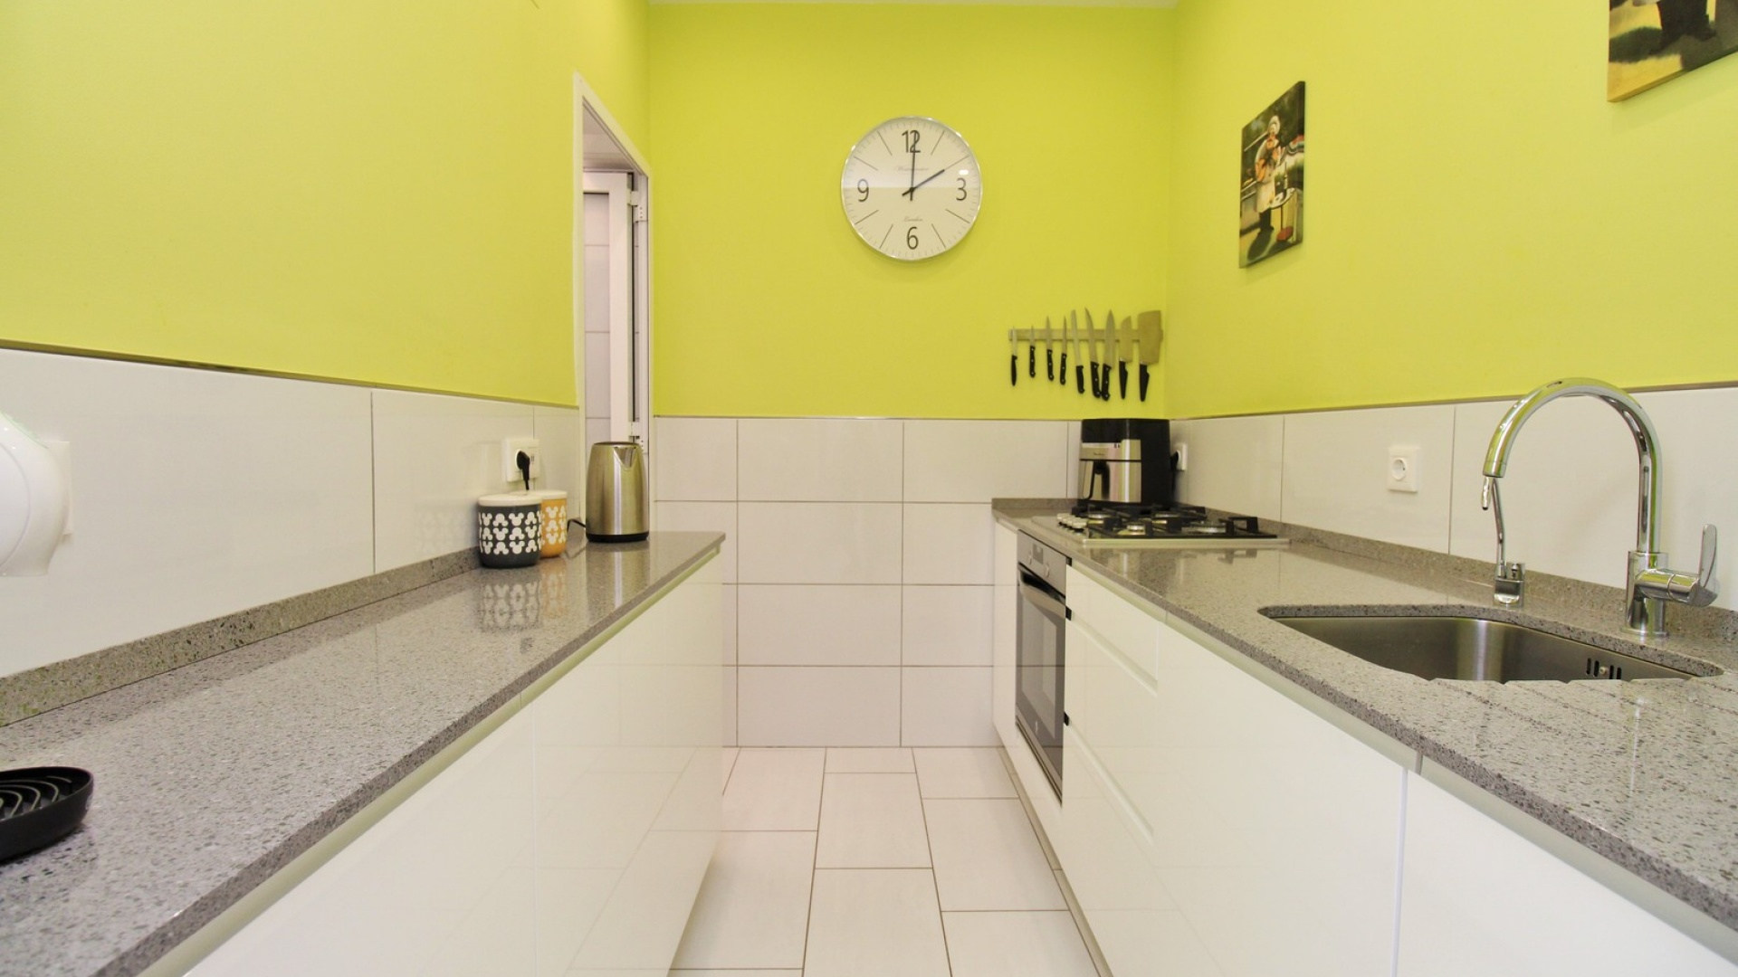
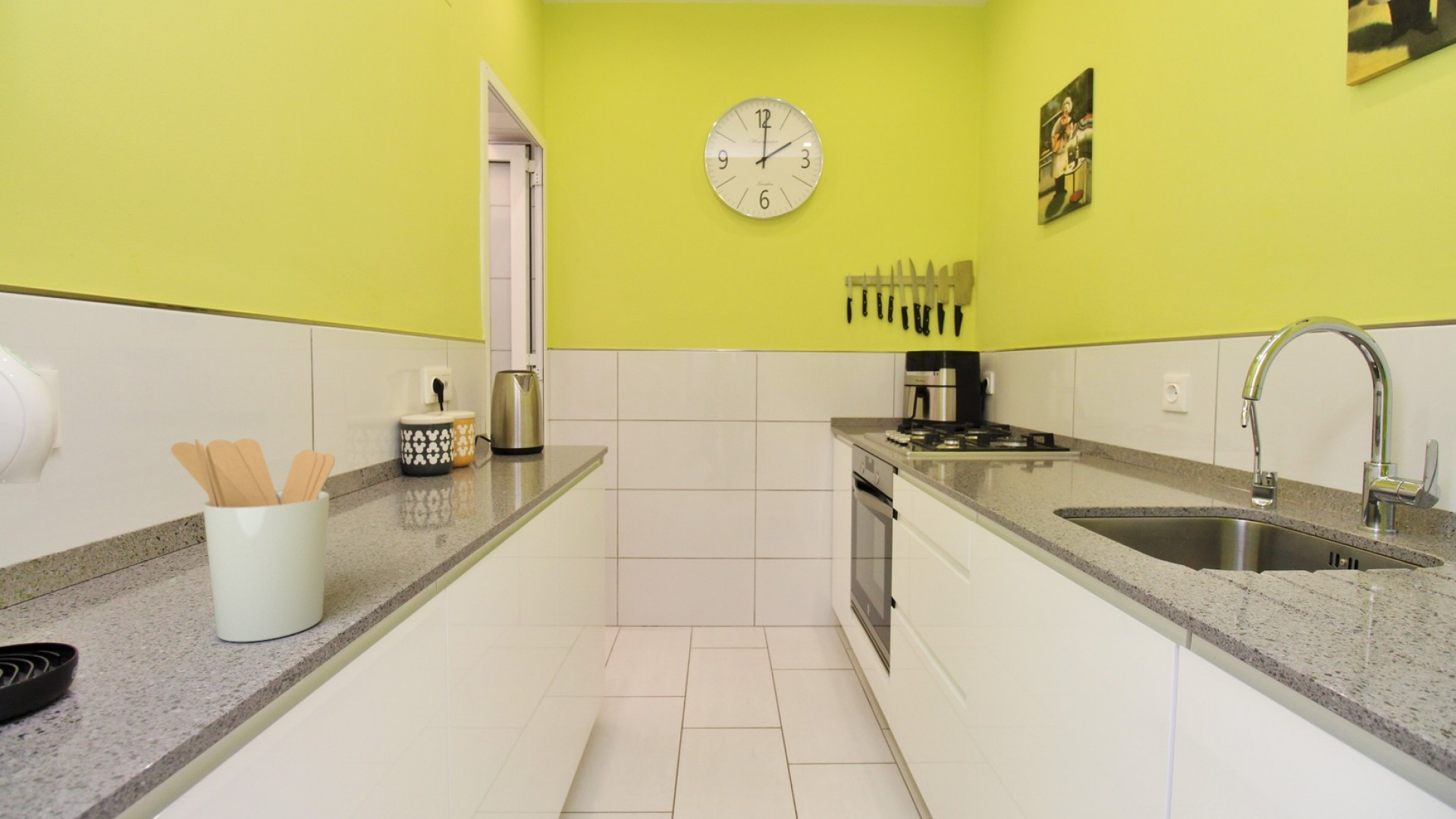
+ utensil holder [170,438,336,642]
